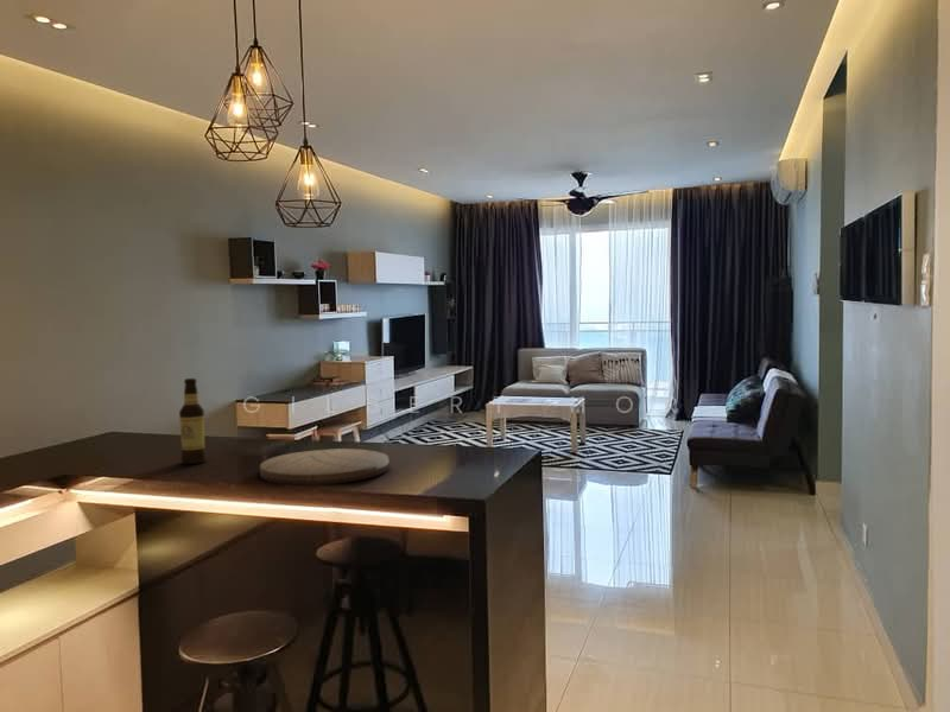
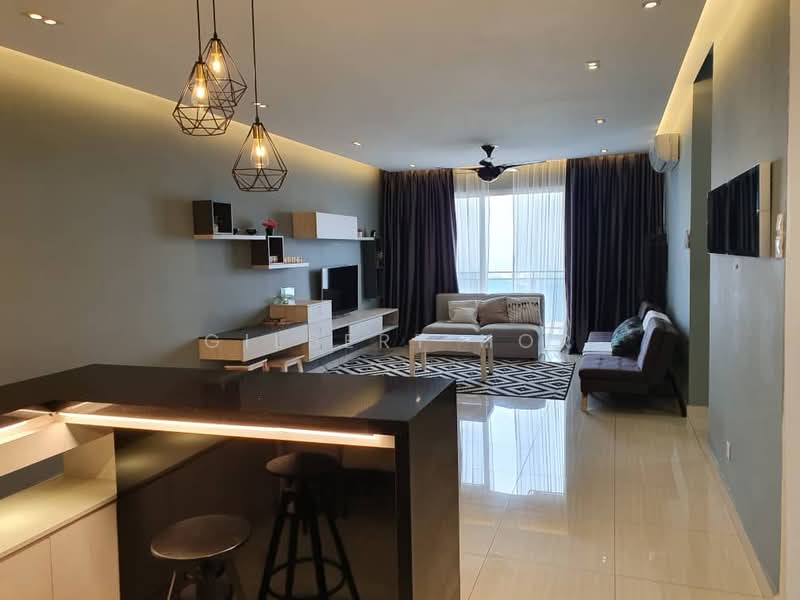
- bottle [178,377,208,465]
- cutting board [259,447,391,487]
